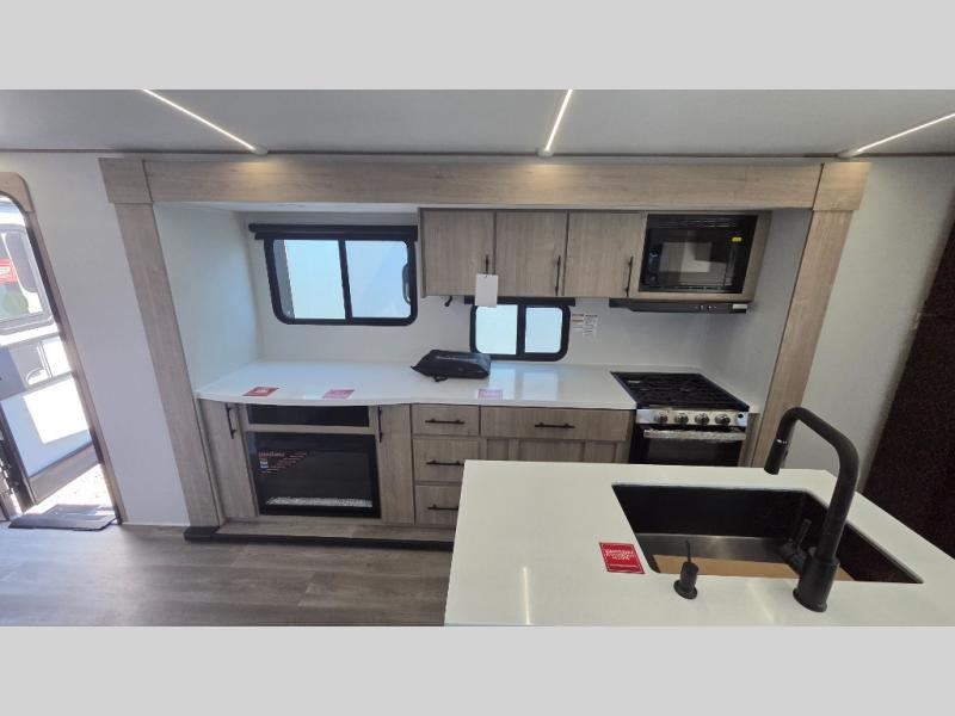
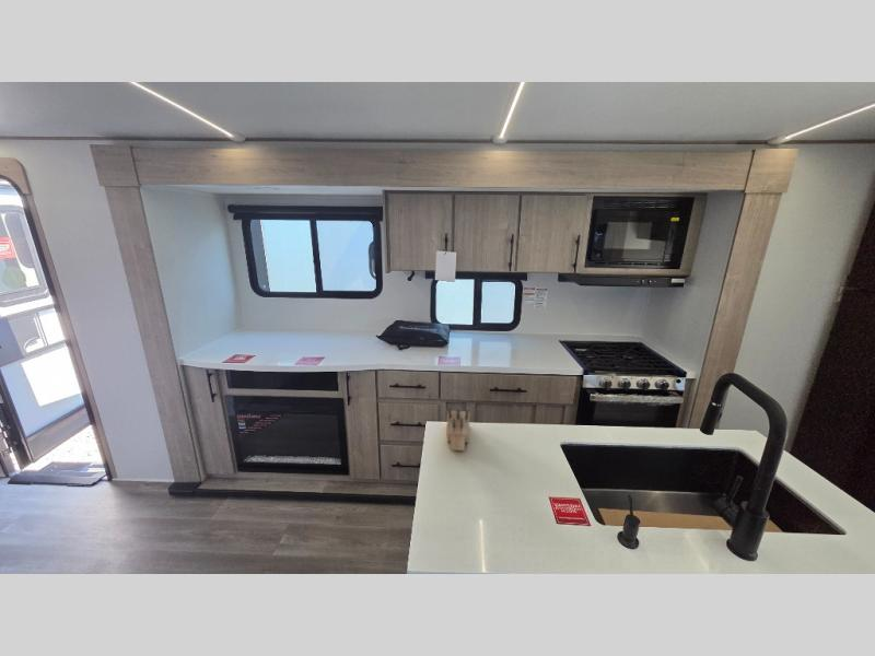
+ knife block [445,407,470,452]
